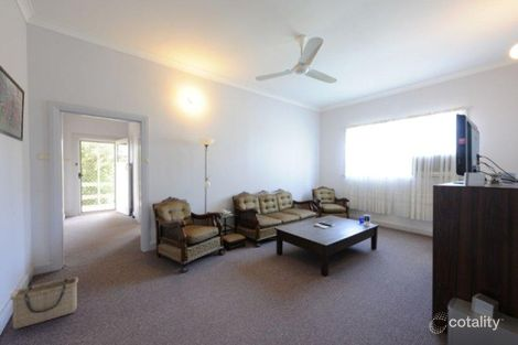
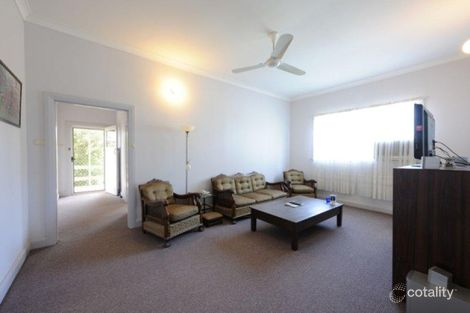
- basket [10,276,79,330]
